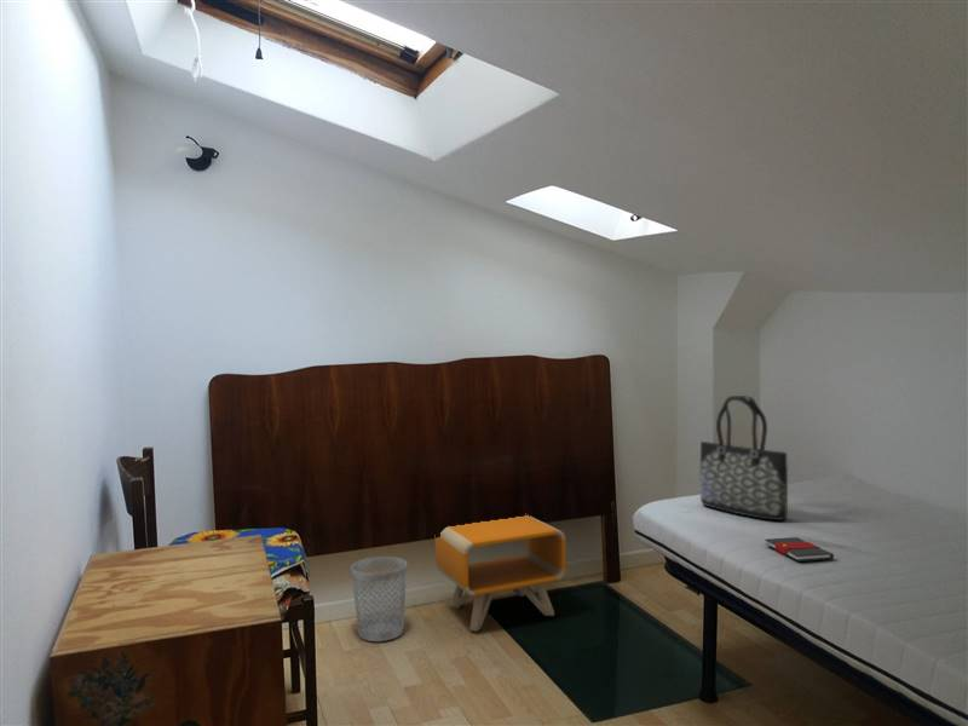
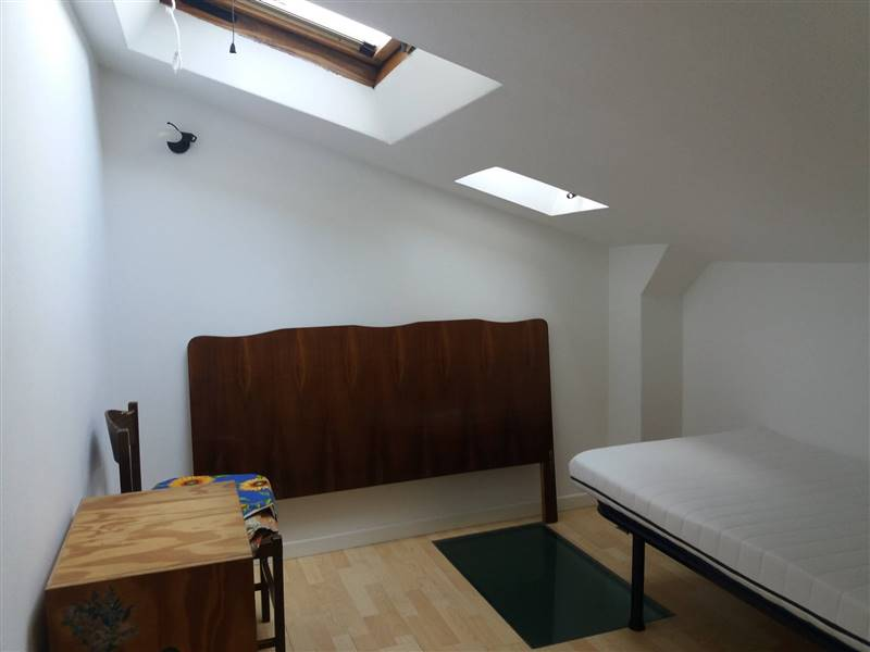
- wastebasket [350,555,408,643]
- book [764,536,835,563]
- tote bag [699,394,789,522]
- nightstand [434,514,567,633]
